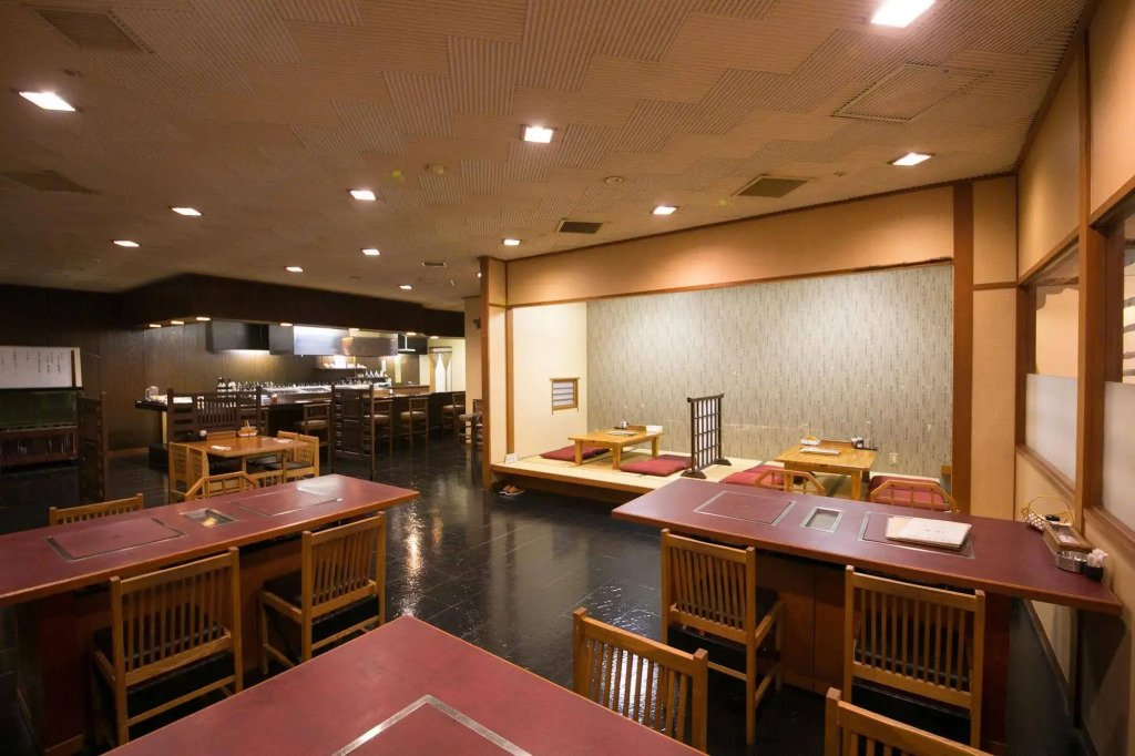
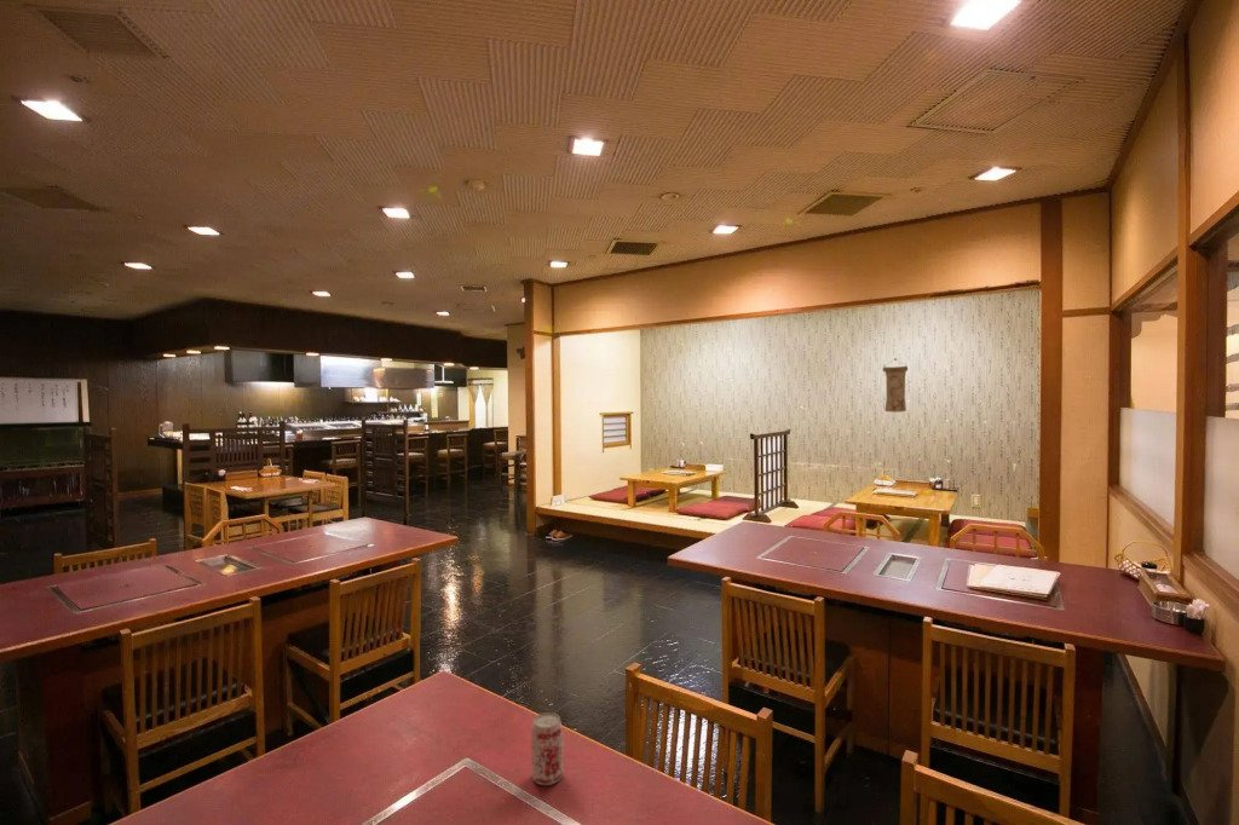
+ wall scroll [882,357,909,414]
+ beverage can [530,711,564,786]
